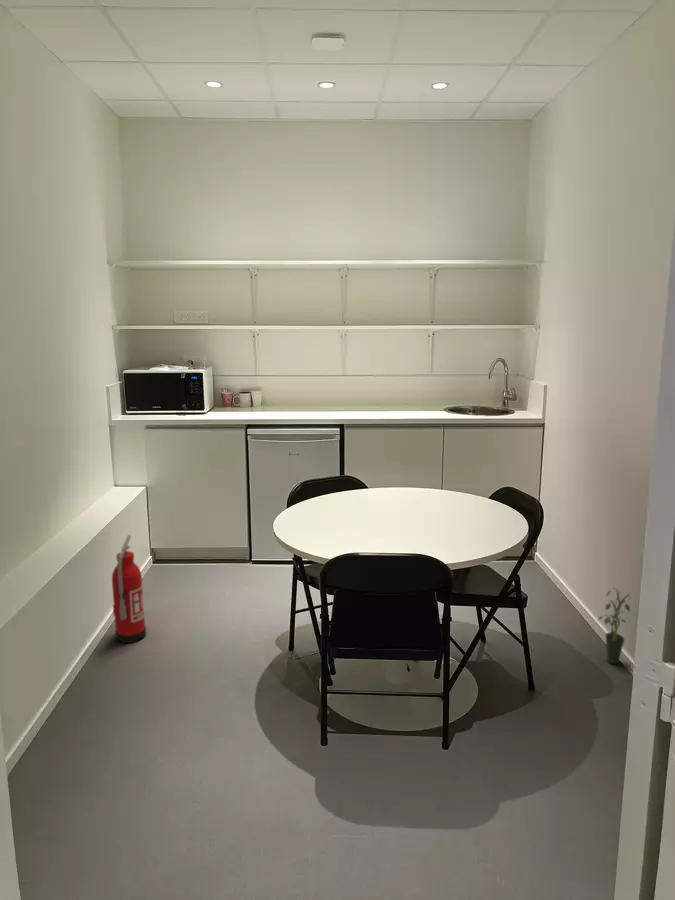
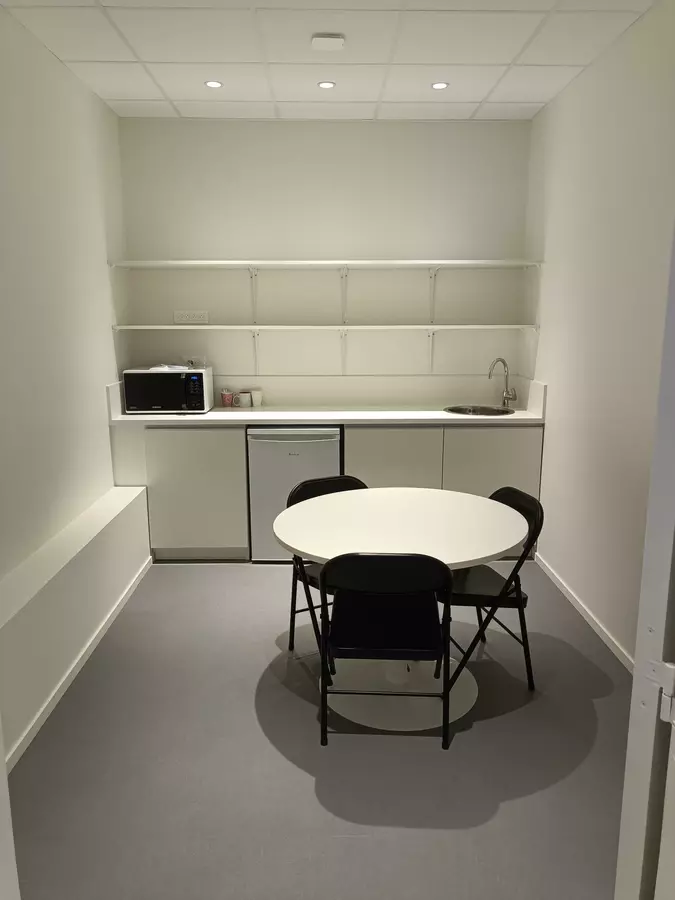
- fire extinguisher [111,534,147,644]
- potted plant [597,587,631,665]
